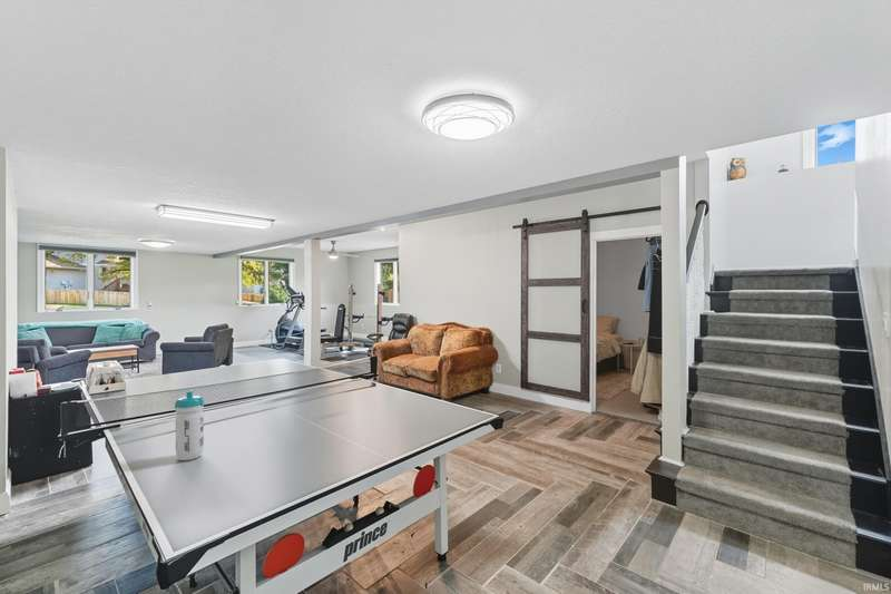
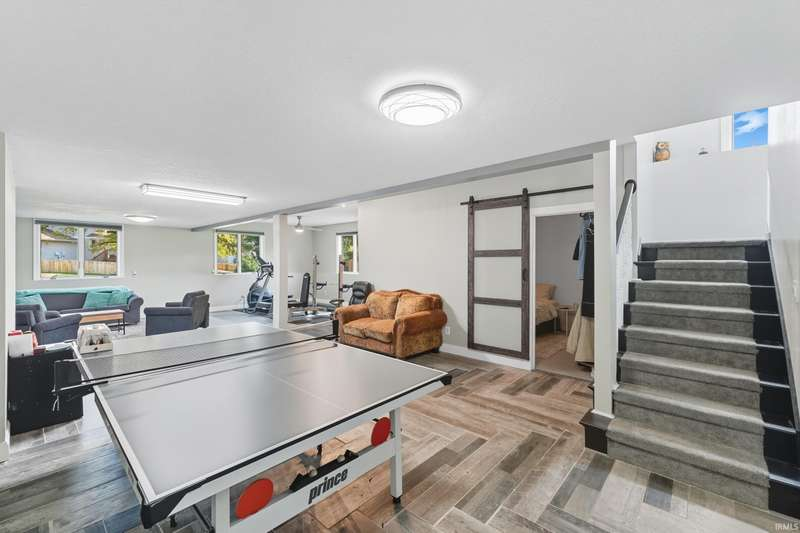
- water bottle [174,390,205,461]
